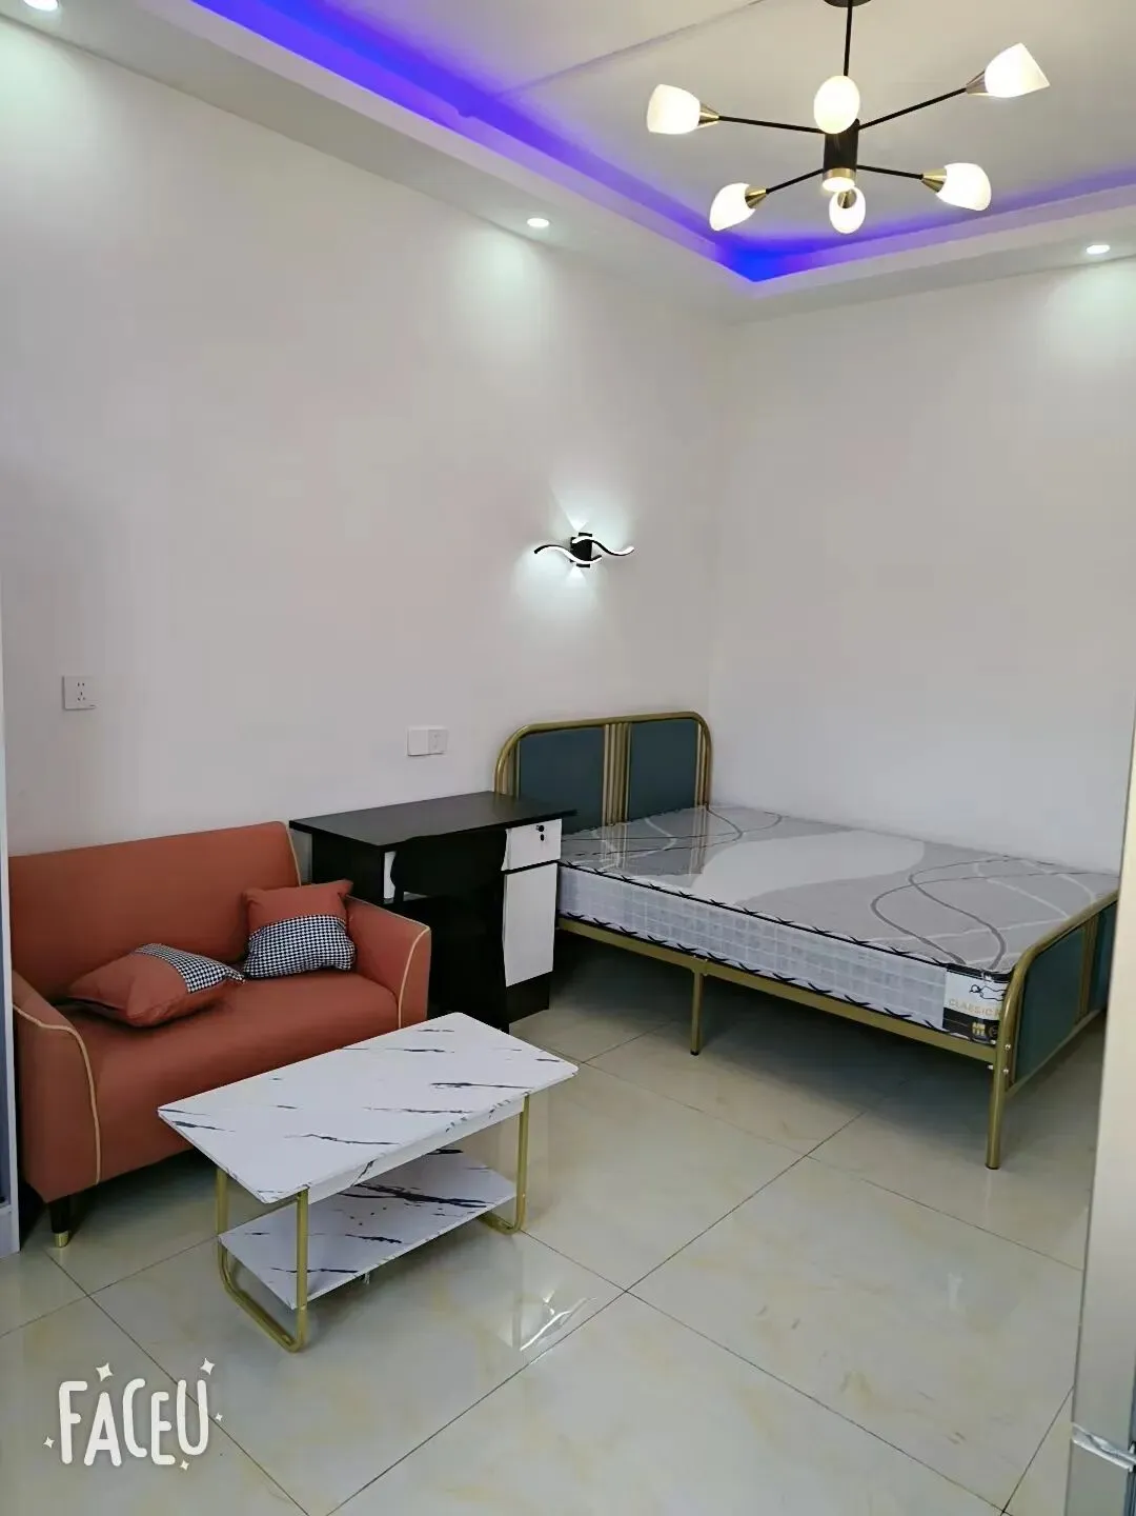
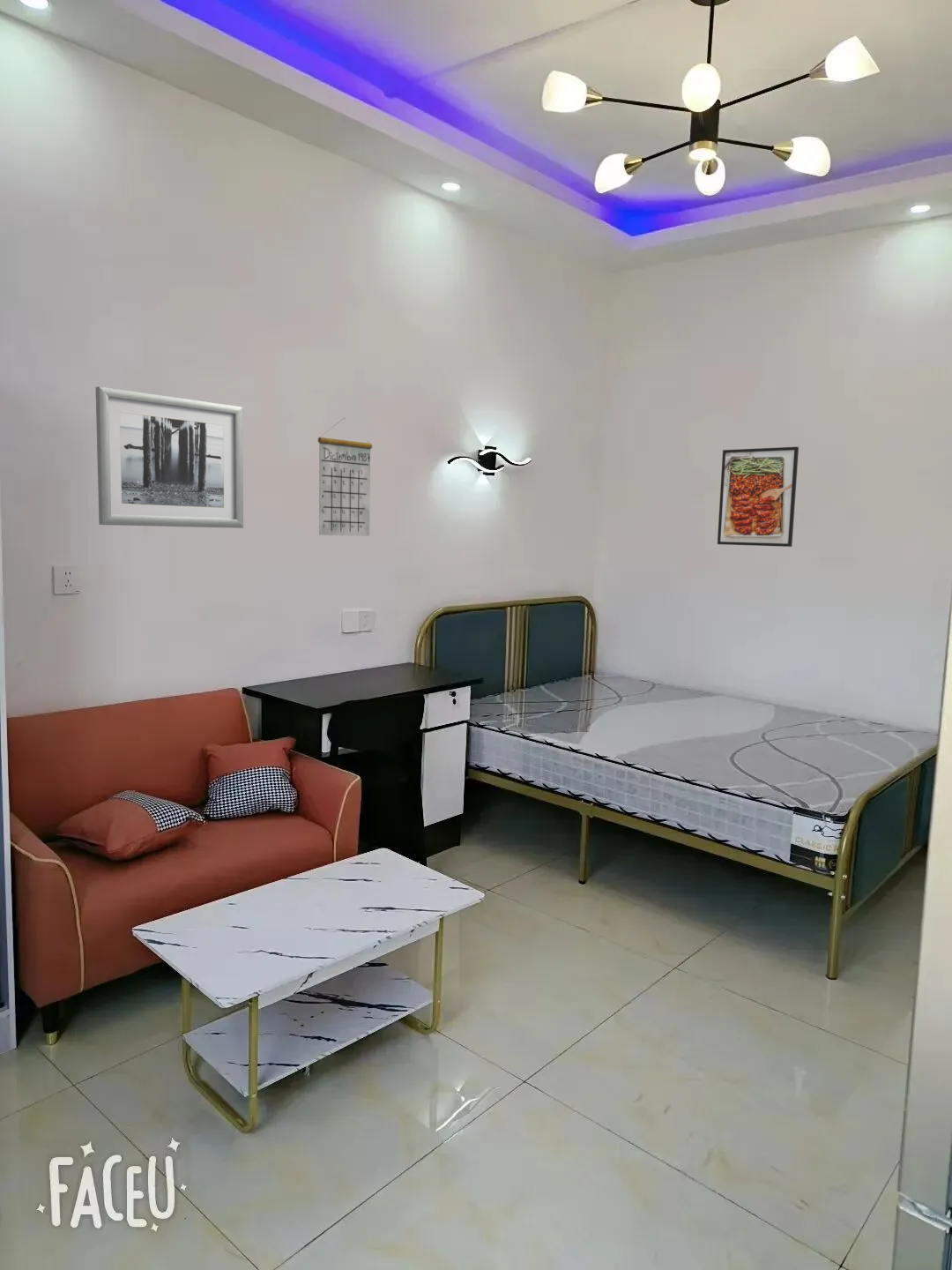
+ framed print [717,446,800,548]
+ calendar [317,417,373,537]
+ wall art [95,385,244,529]
